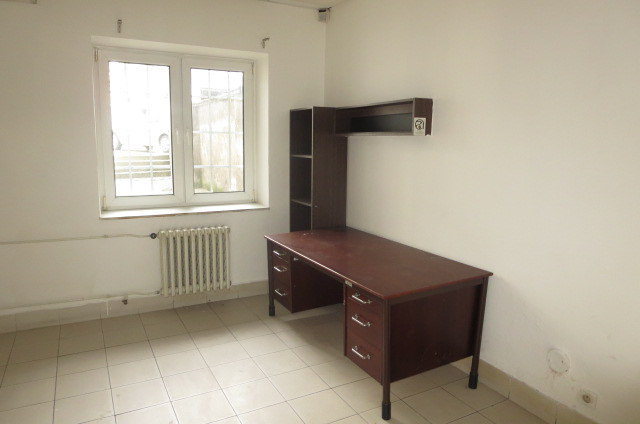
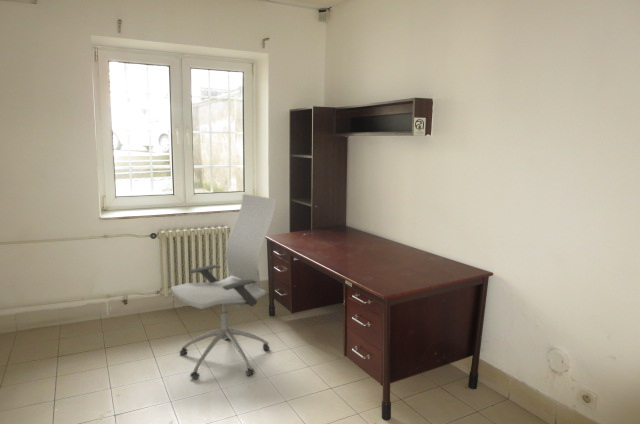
+ office chair [170,193,277,380]
